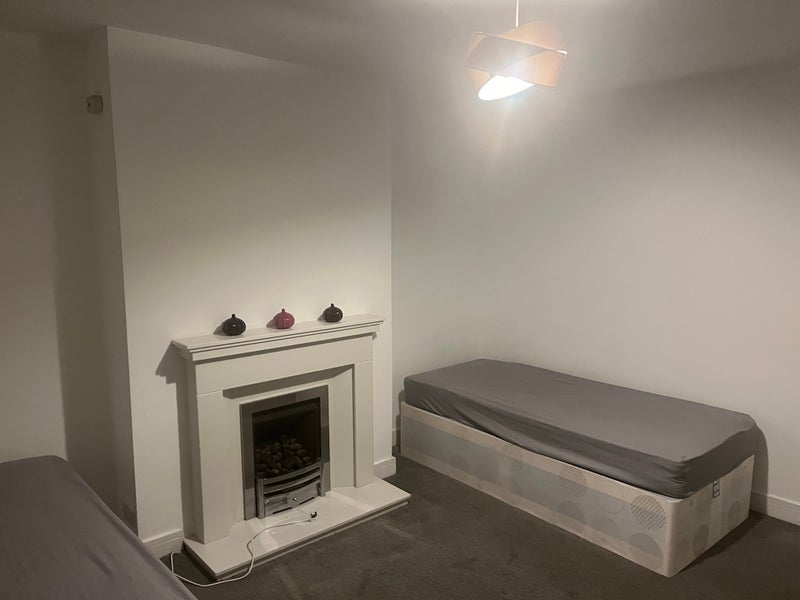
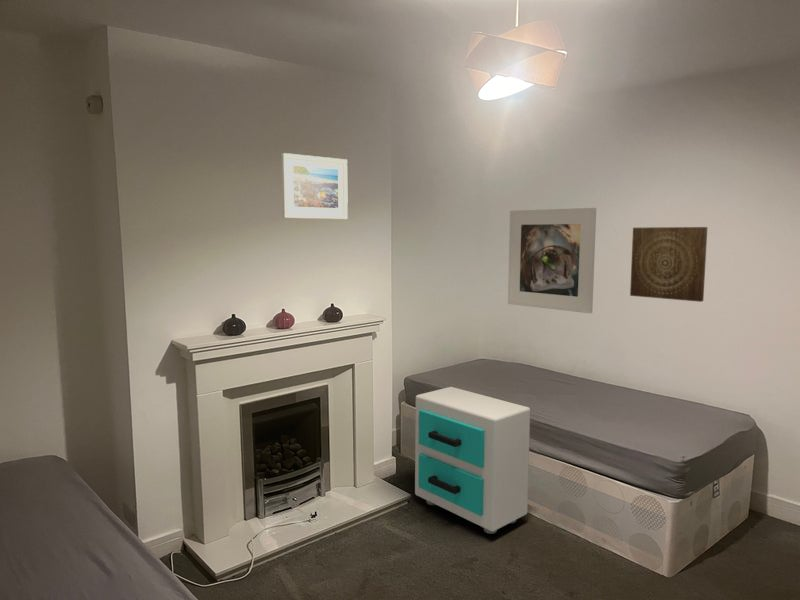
+ wall art [629,226,708,303]
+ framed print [507,207,597,314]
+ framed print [280,152,349,220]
+ nightstand [414,386,531,535]
